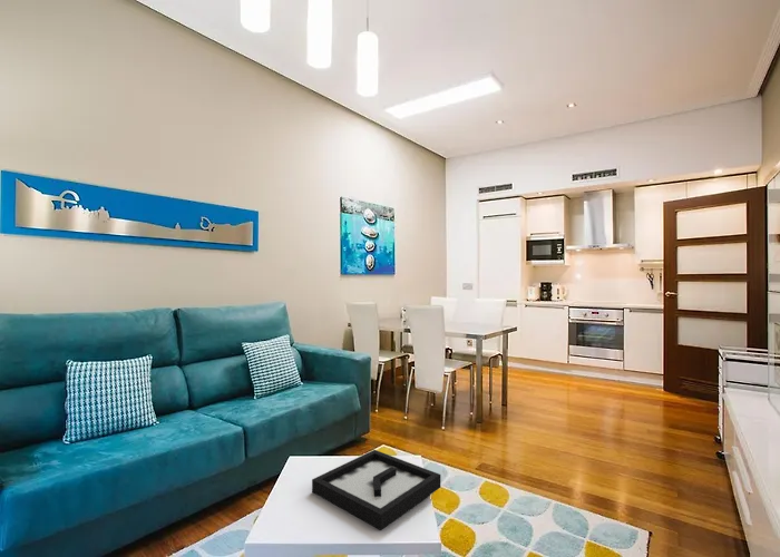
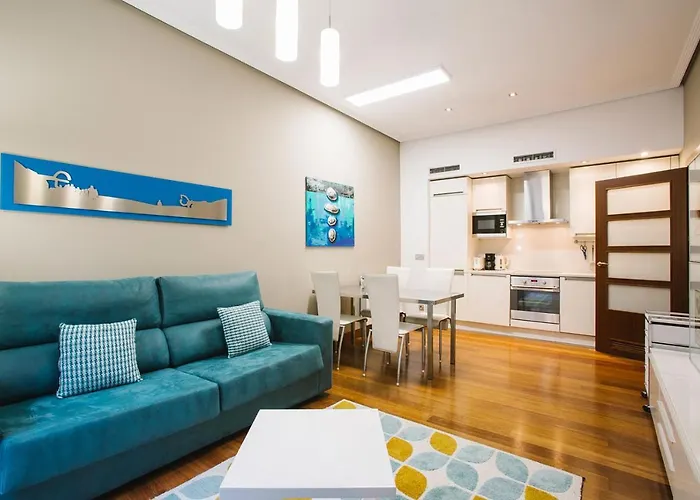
- decorative tray [311,449,441,531]
